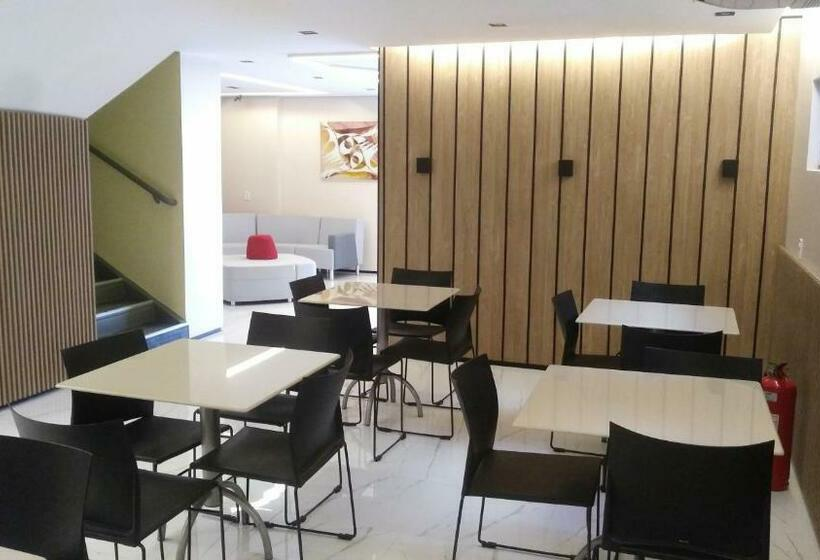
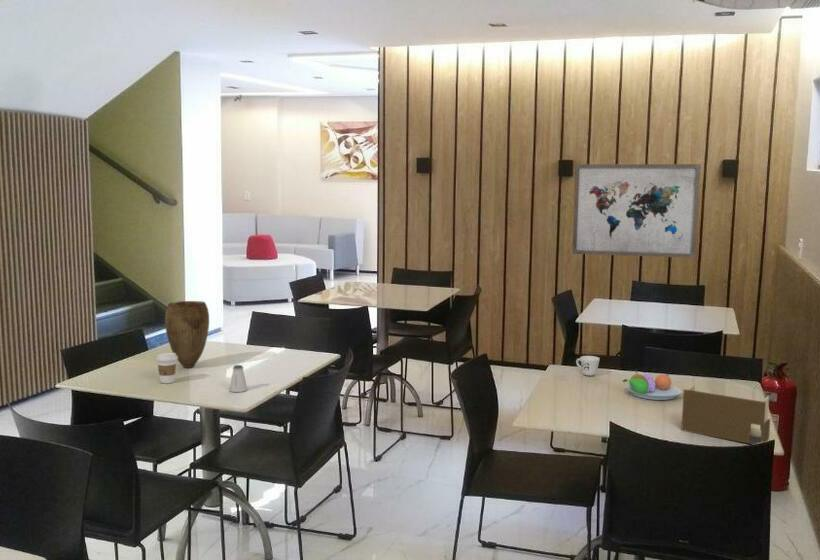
+ saltshaker [229,364,248,393]
+ coffee cup [155,352,178,384]
+ mug [575,355,601,377]
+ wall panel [680,384,771,445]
+ fruit bowl [622,369,682,401]
+ wall art [571,163,701,259]
+ vase [164,300,210,369]
